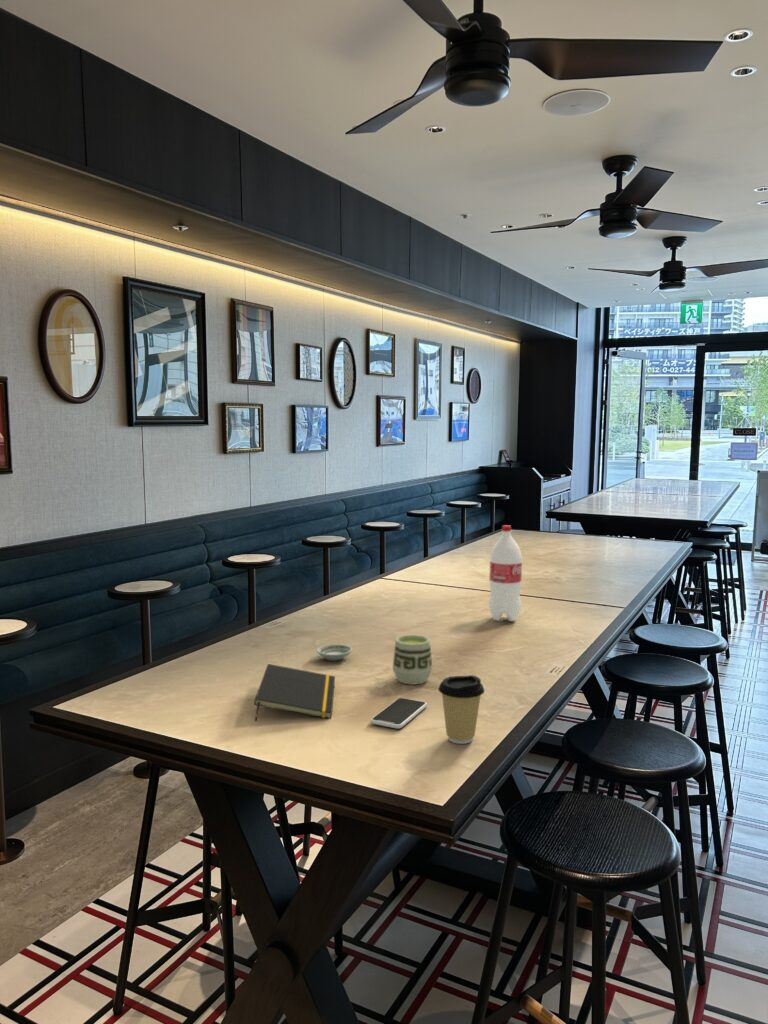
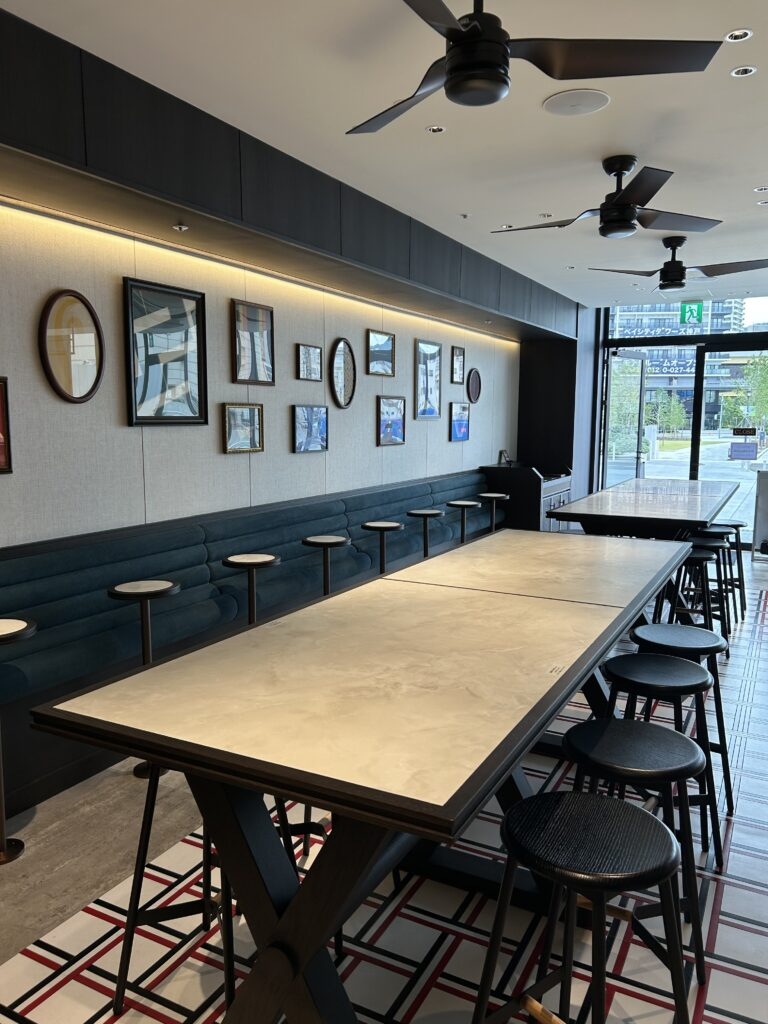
- smartphone [369,697,428,730]
- notepad [253,663,336,722]
- coffee cup [437,674,485,745]
- cup [391,634,434,686]
- bottle [488,524,523,622]
- saucer [315,643,353,662]
